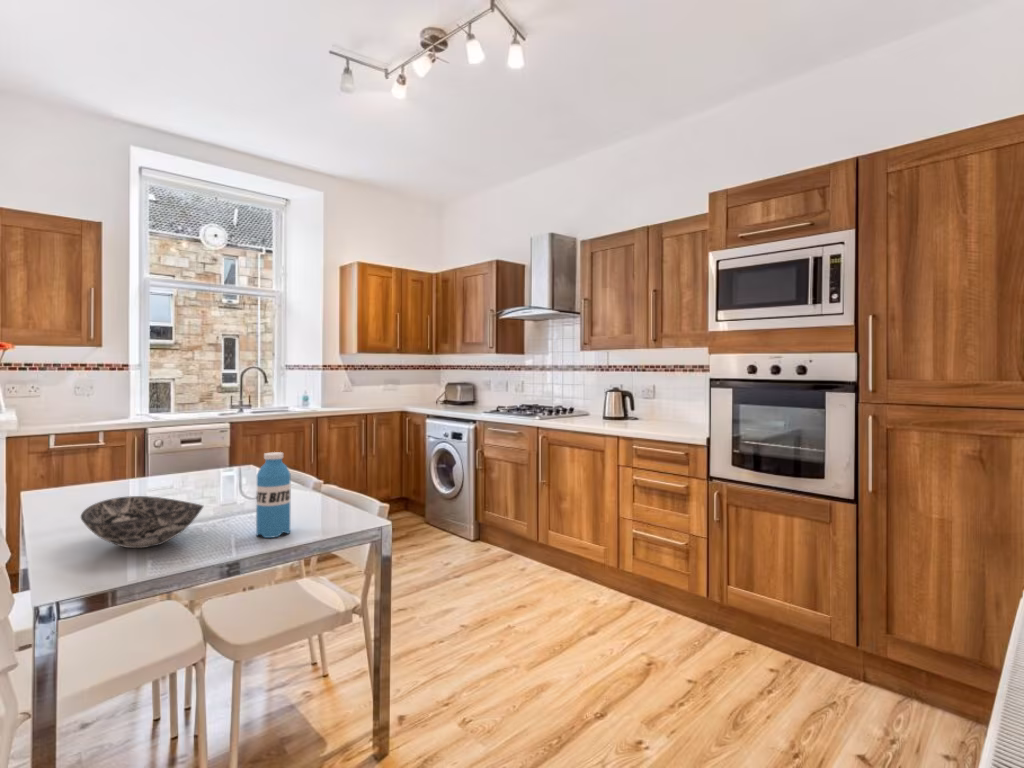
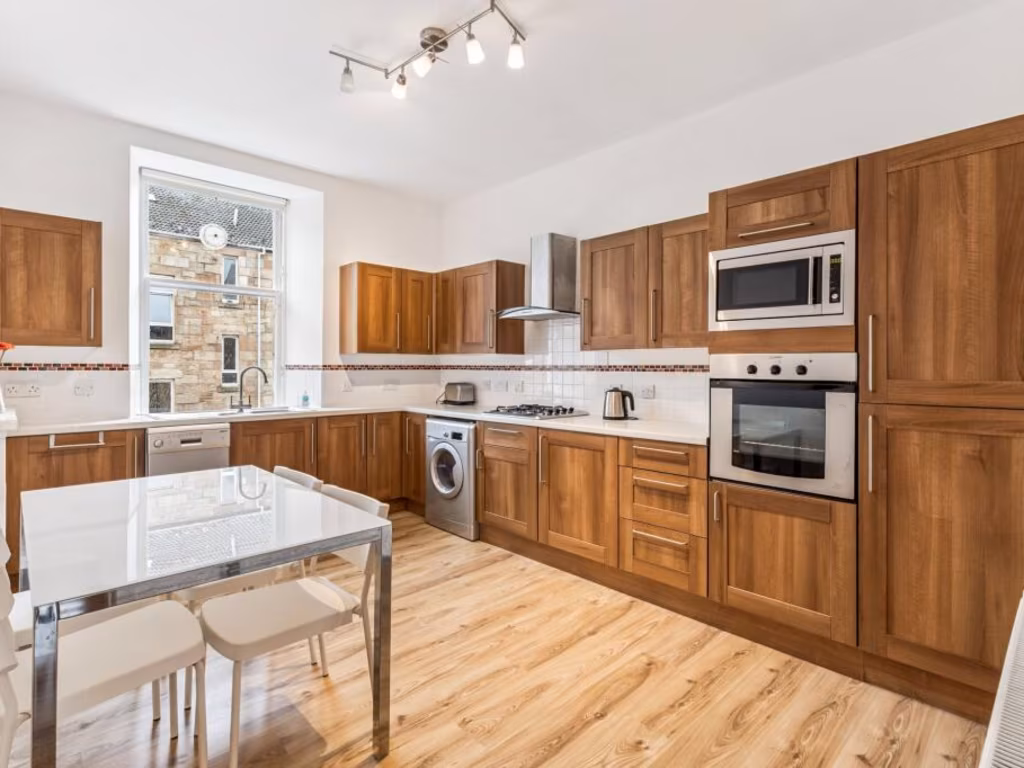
- bowl [80,495,205,549]
- water bottle [255,451,291,539]
